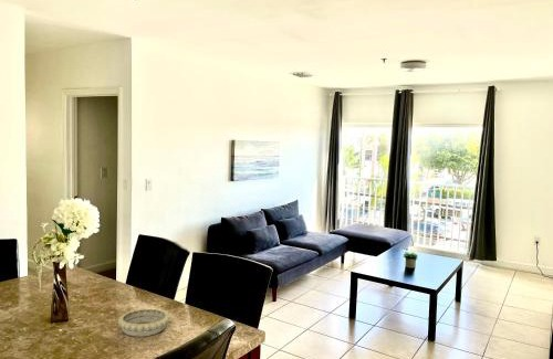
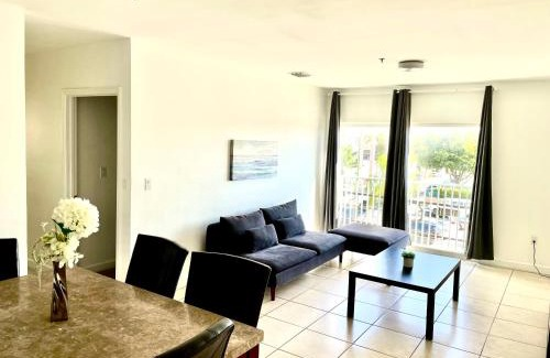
- decorative bowl [117,308,170,337]
